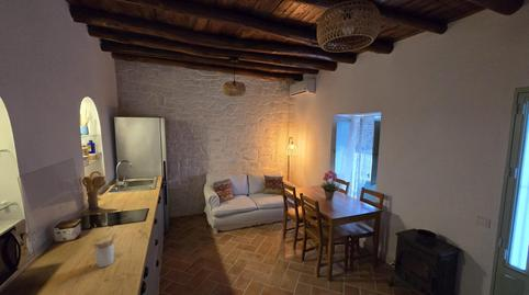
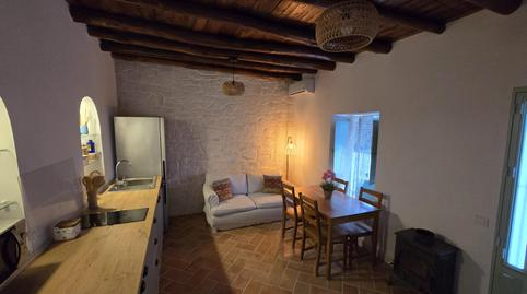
- utensil holder [89,232,117,269]
